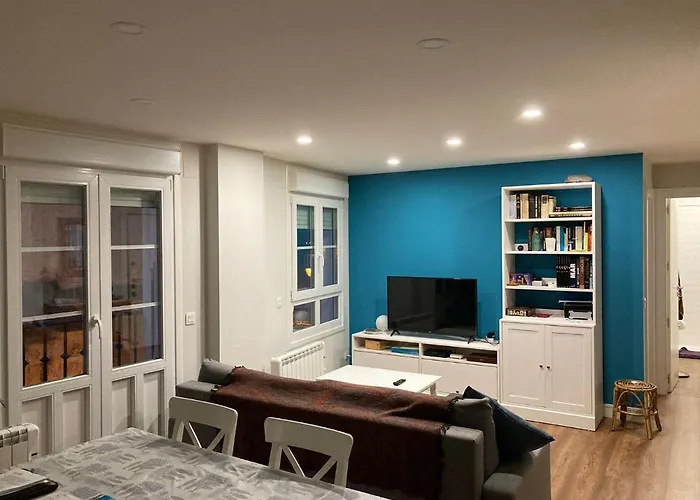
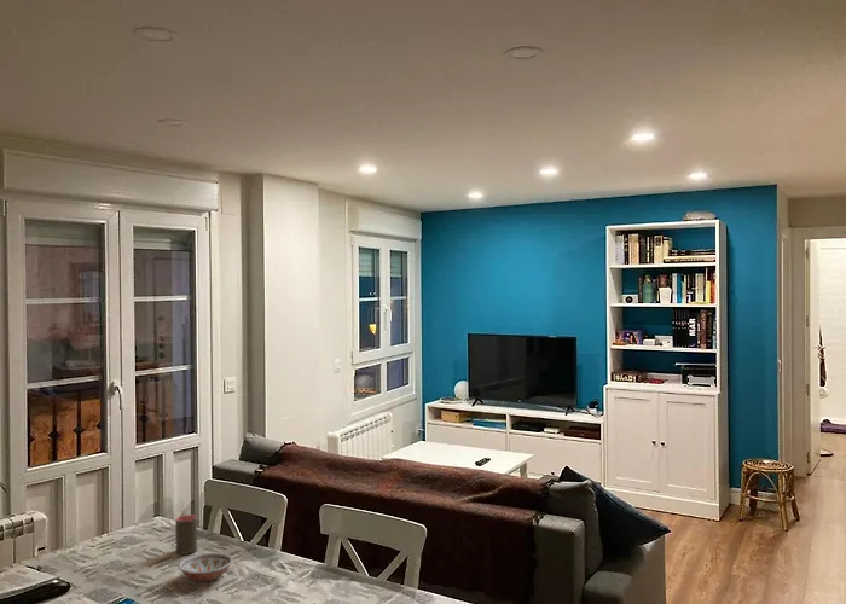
+ bowl [176,552,234,582]
+ cup [174,513,198,556]
